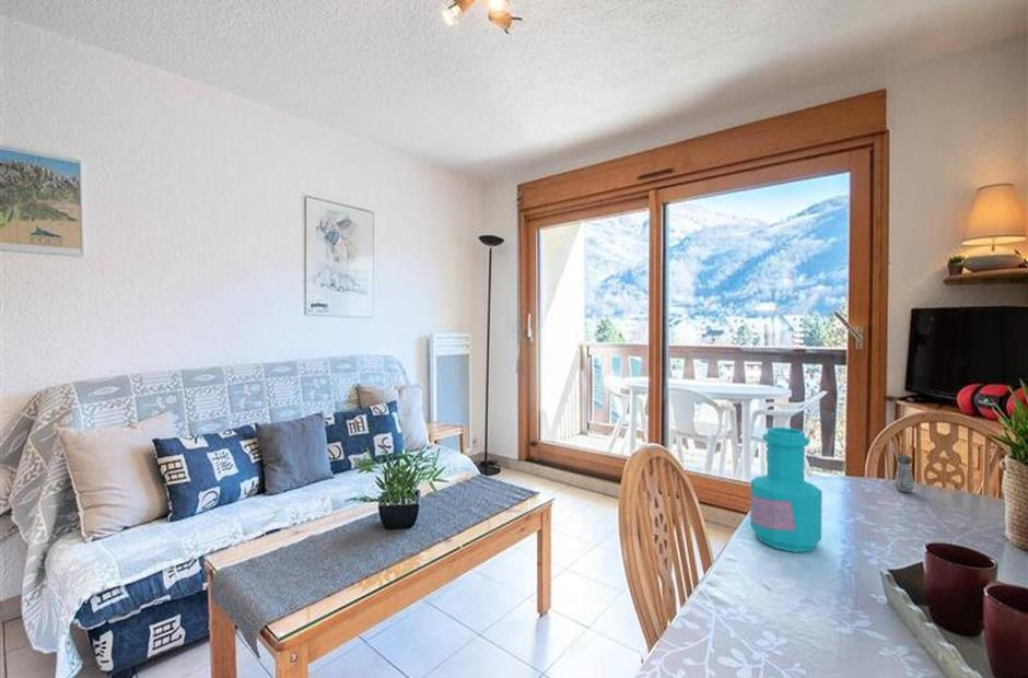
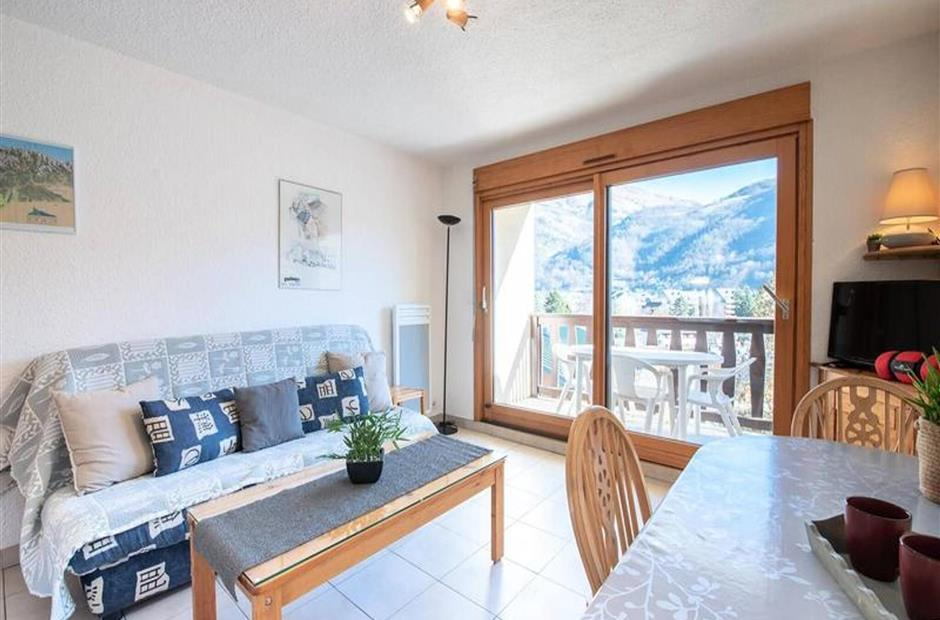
- bottle [749,426,823,553]
- salt shaker [892,454,915,493]
